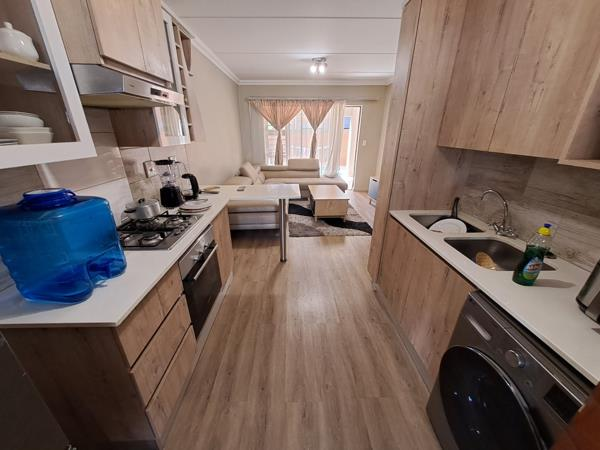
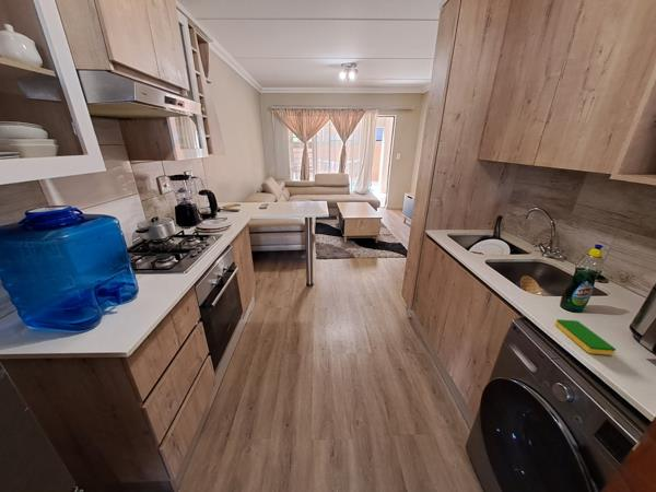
+ dish sponge [554,318,617,356]
